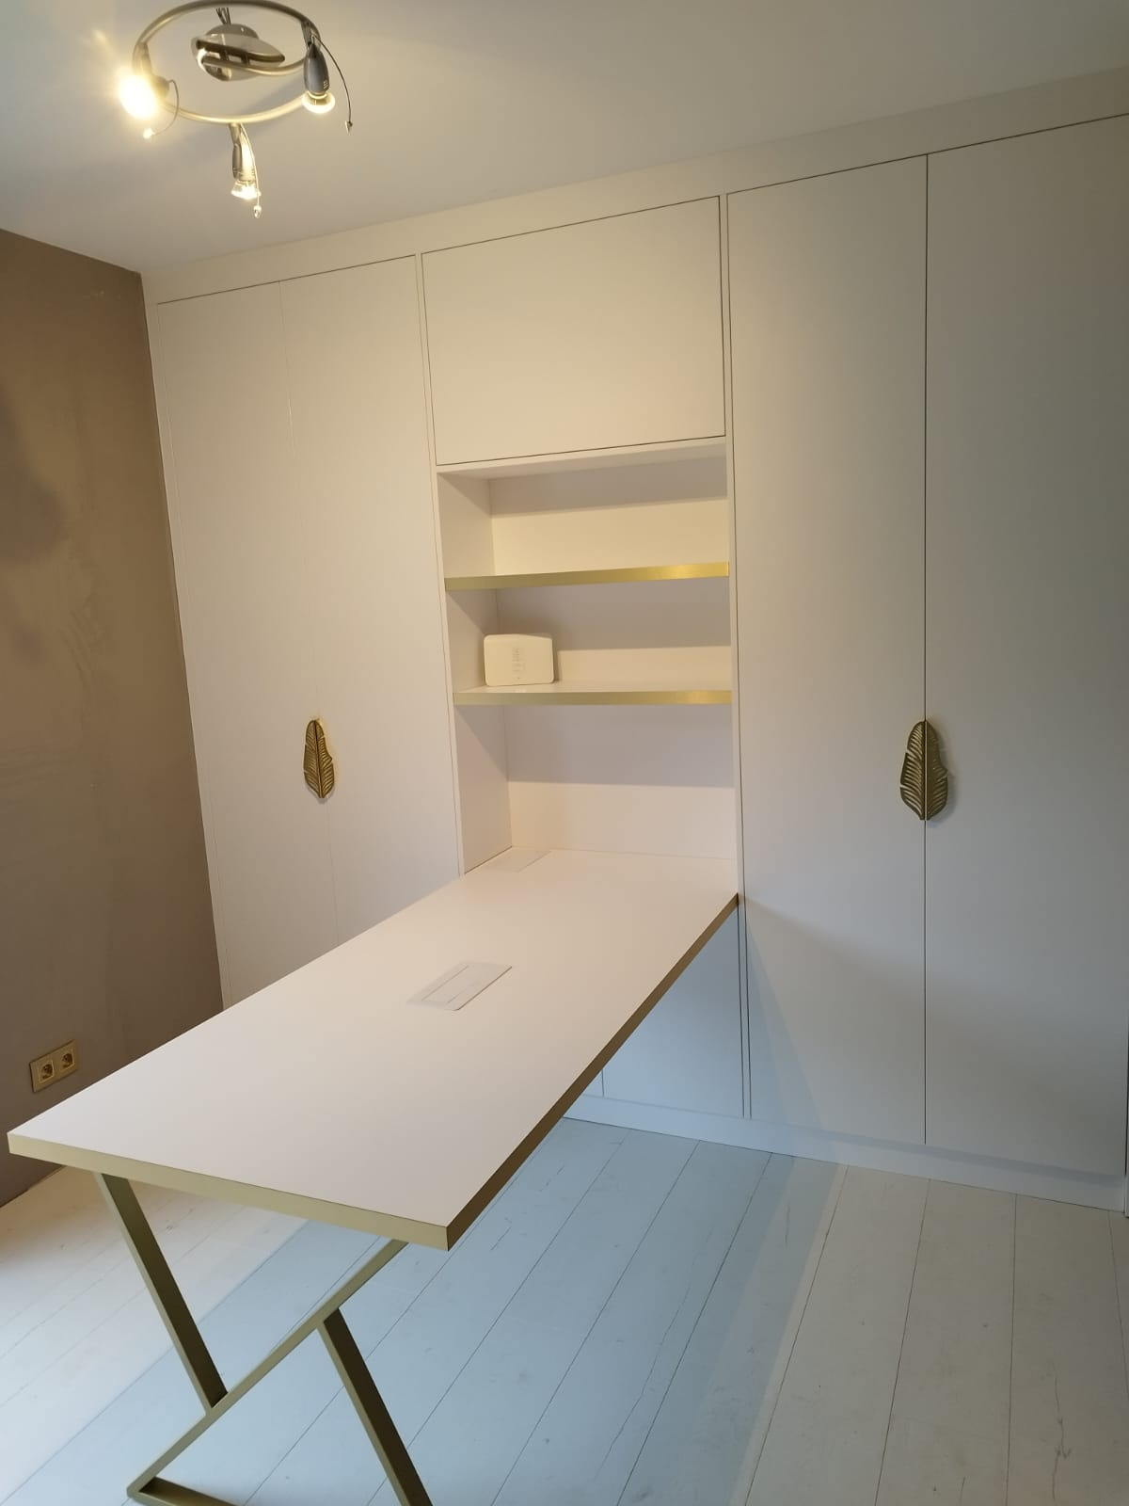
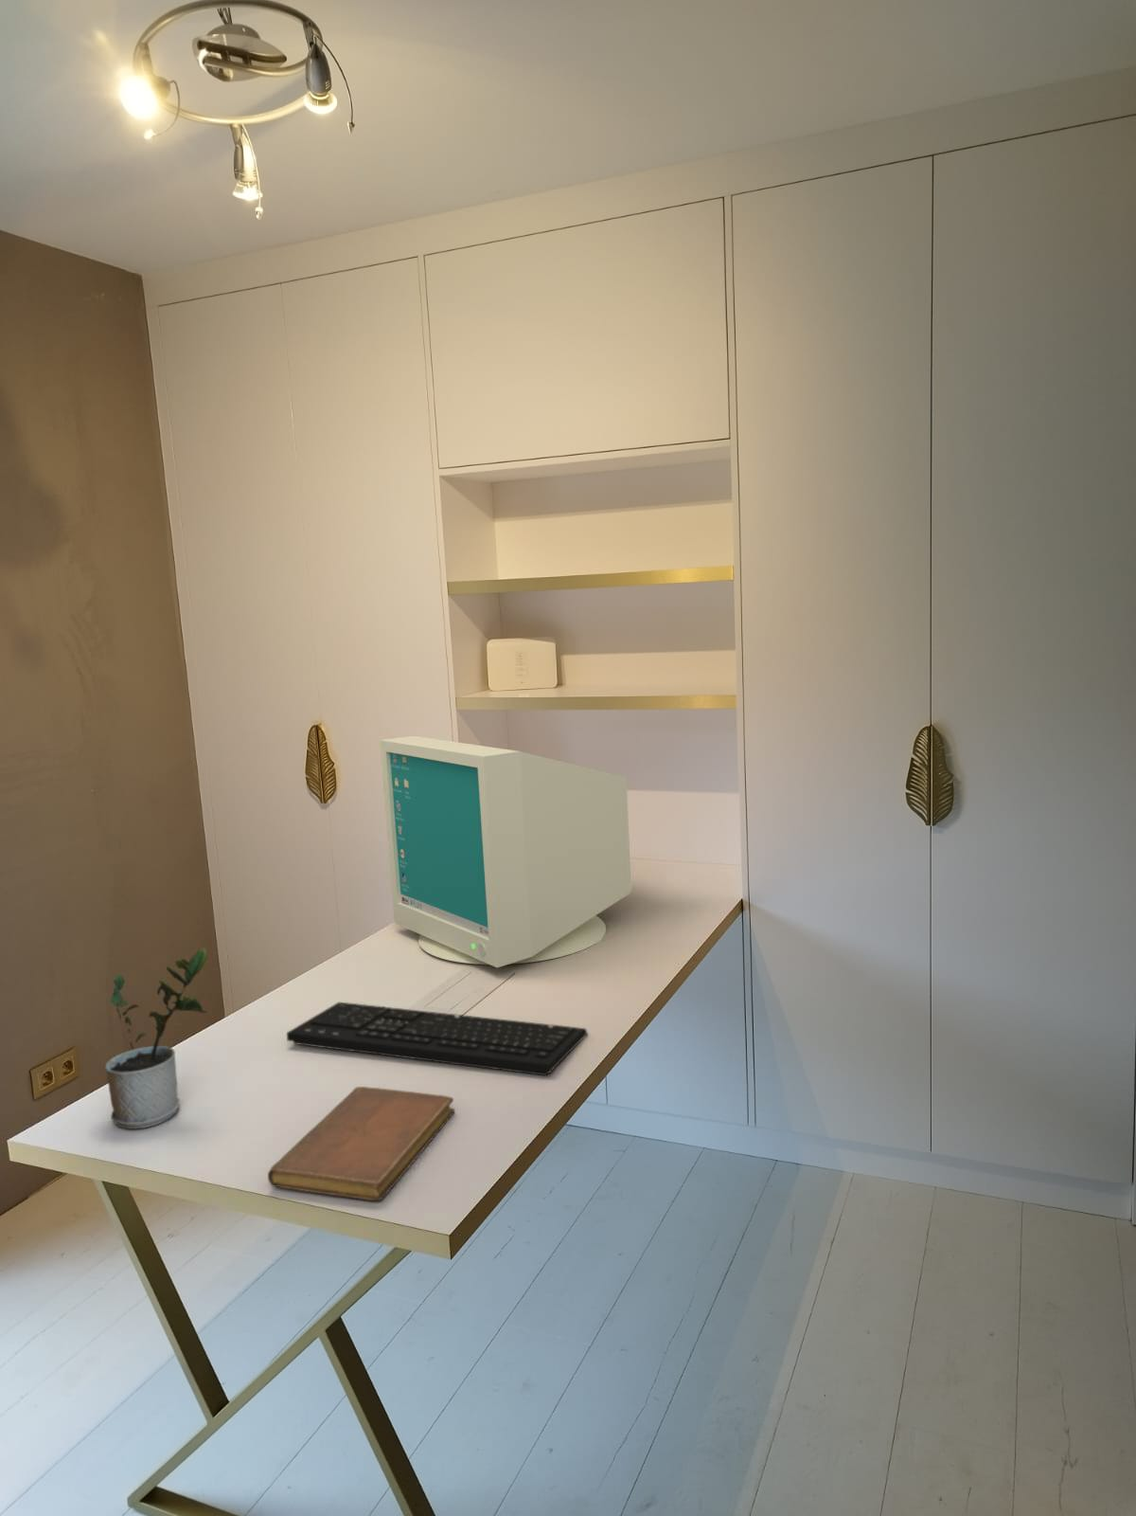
+ keyboard [286,1002,588,1077]
+ computer monitor [379,735,632,968]
+ potted plant [104,947,209,1130]
+ notebook [267,1086,456,1201]
